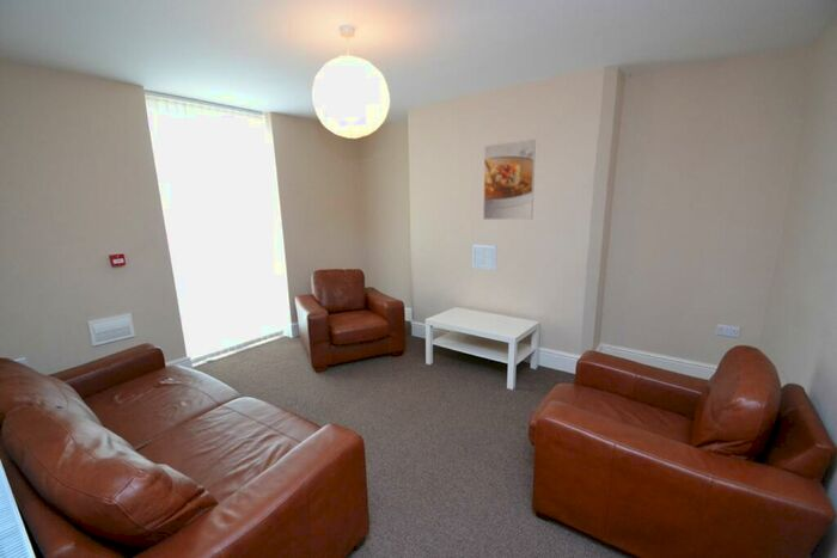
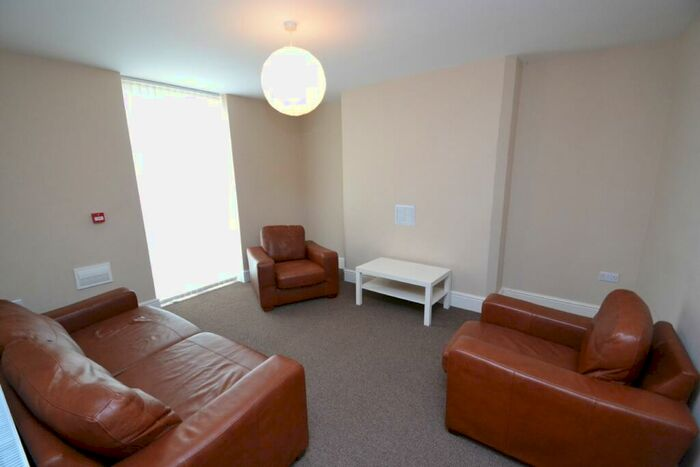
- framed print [482,139,537,221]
